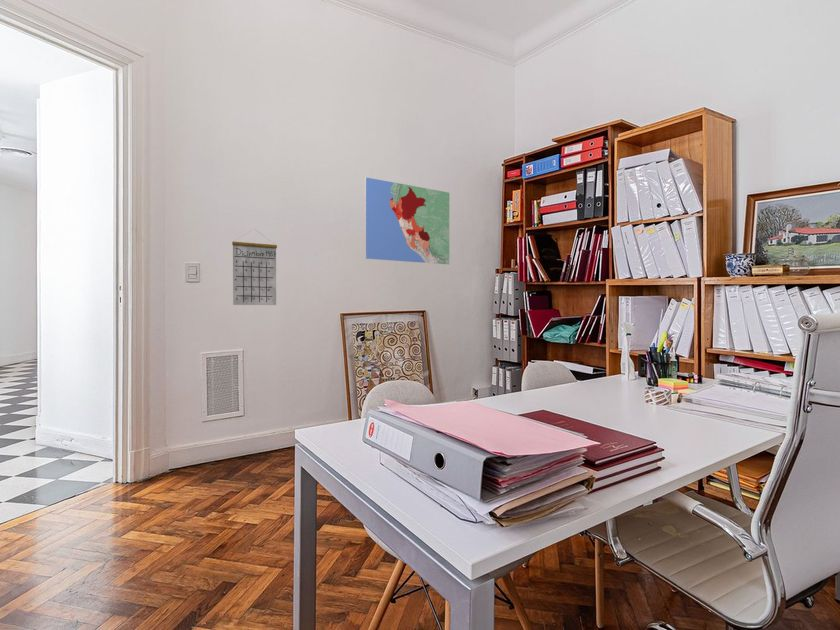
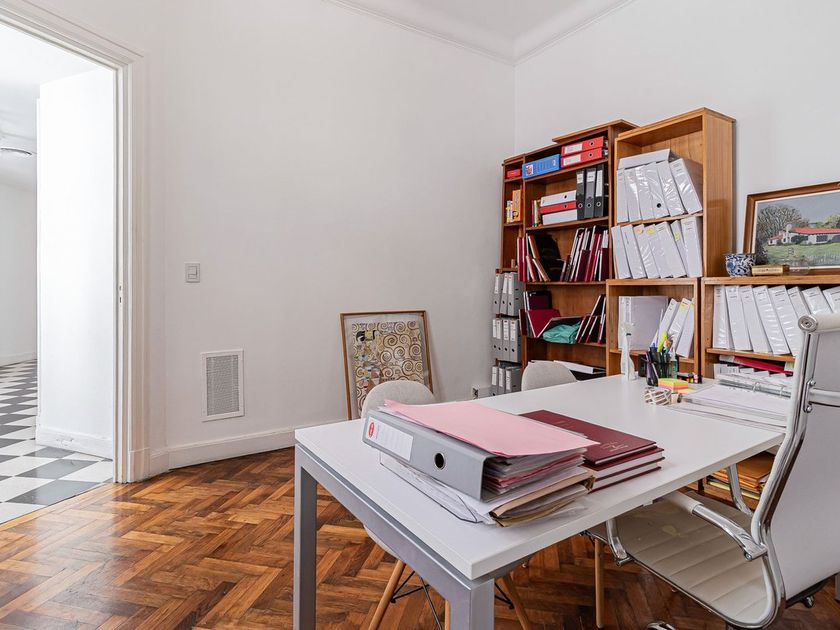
- calendar [231,229,278,306]
- map [364,176,450,266]
